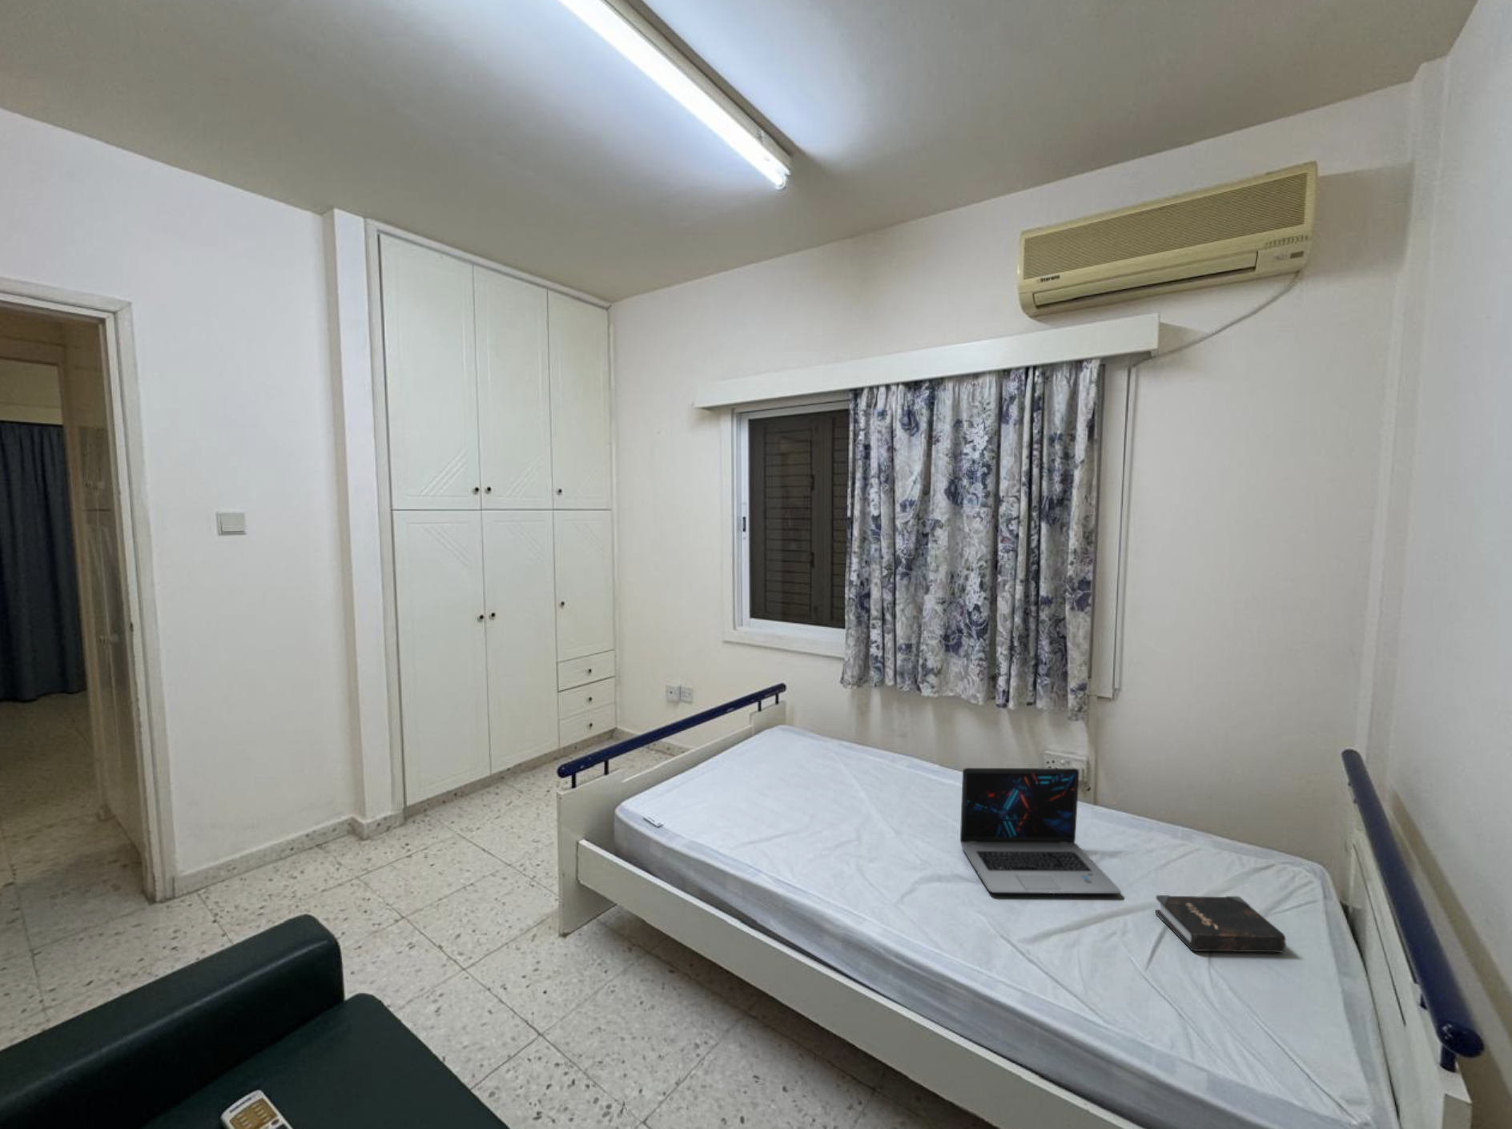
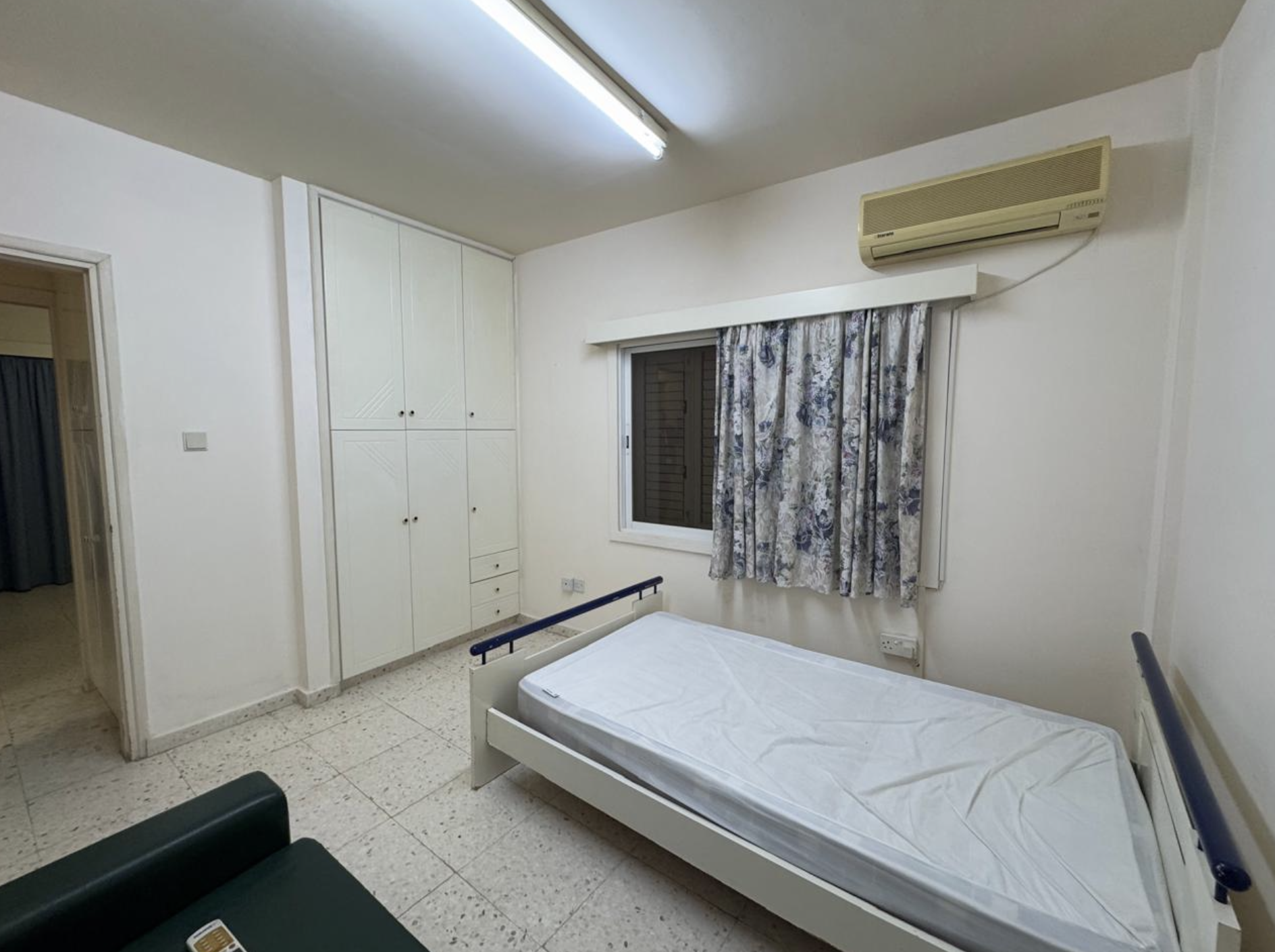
- laptop [959,767,1121,894]
- hardback book [1154,894,1287,953]
